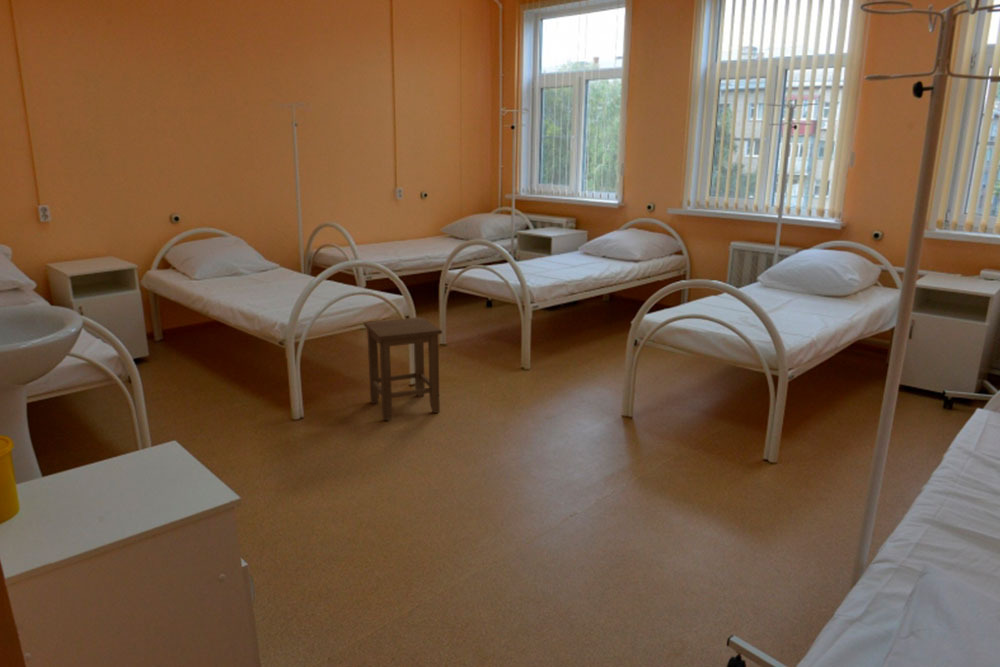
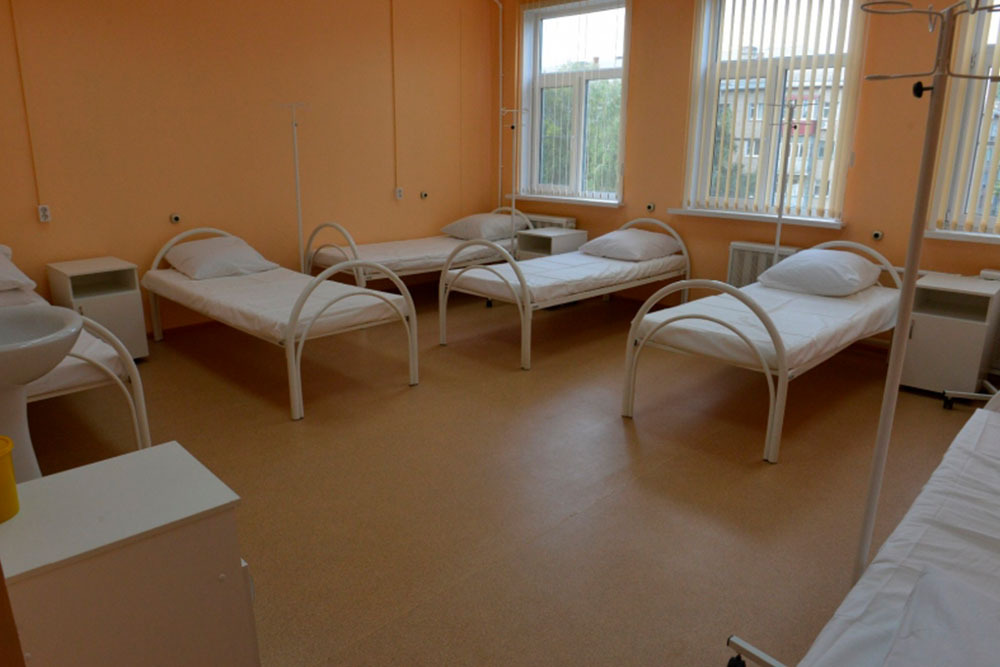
- stool [363,316,443,421]
